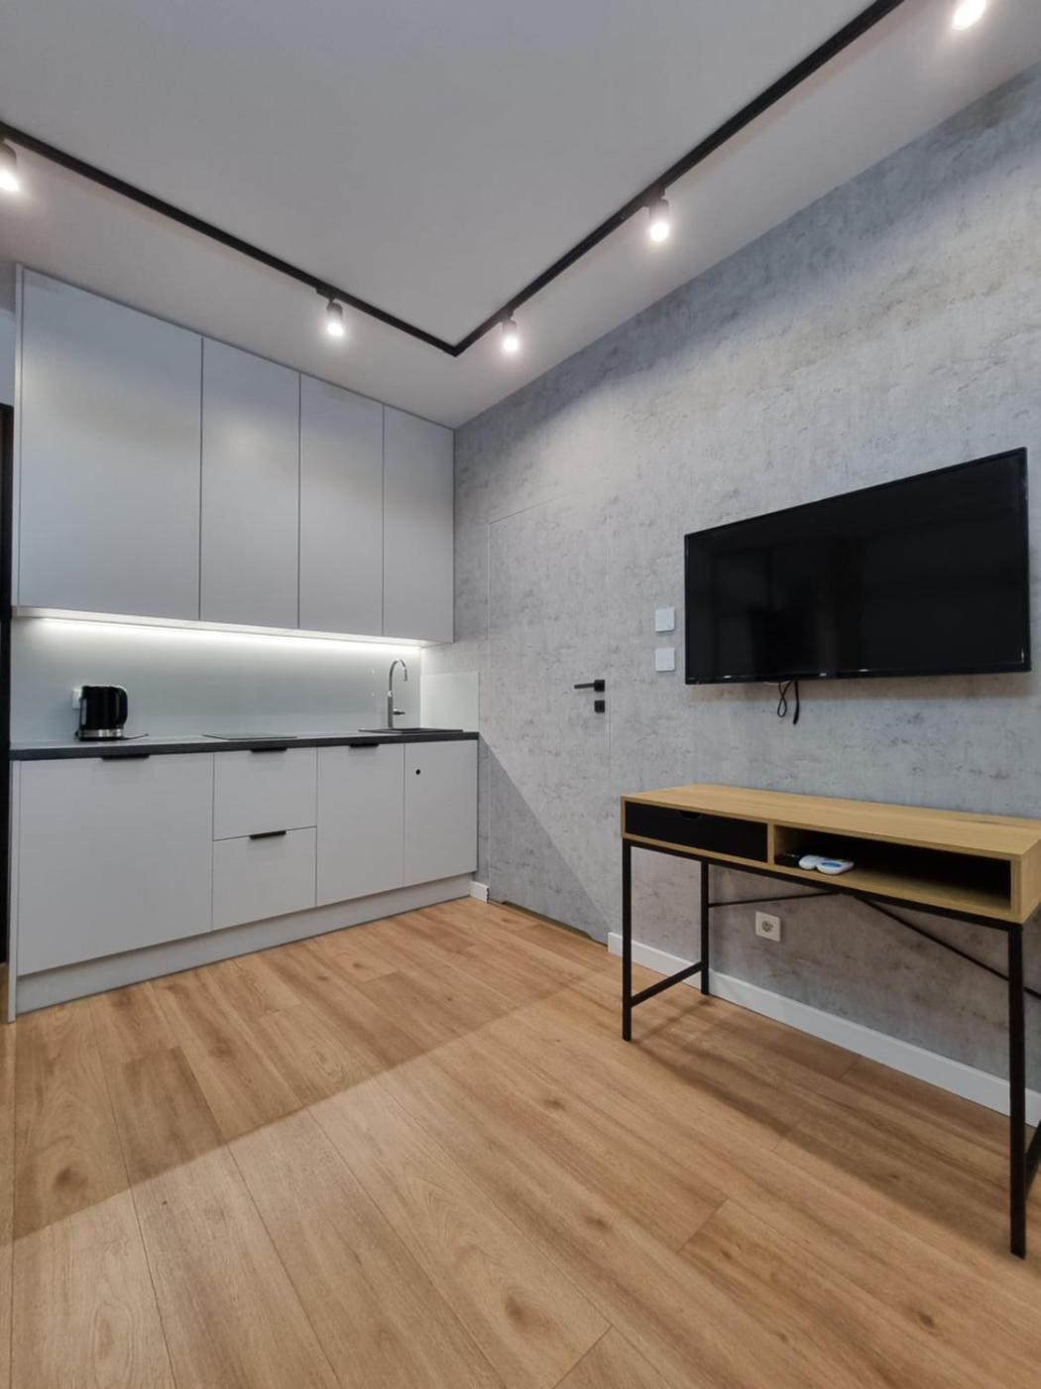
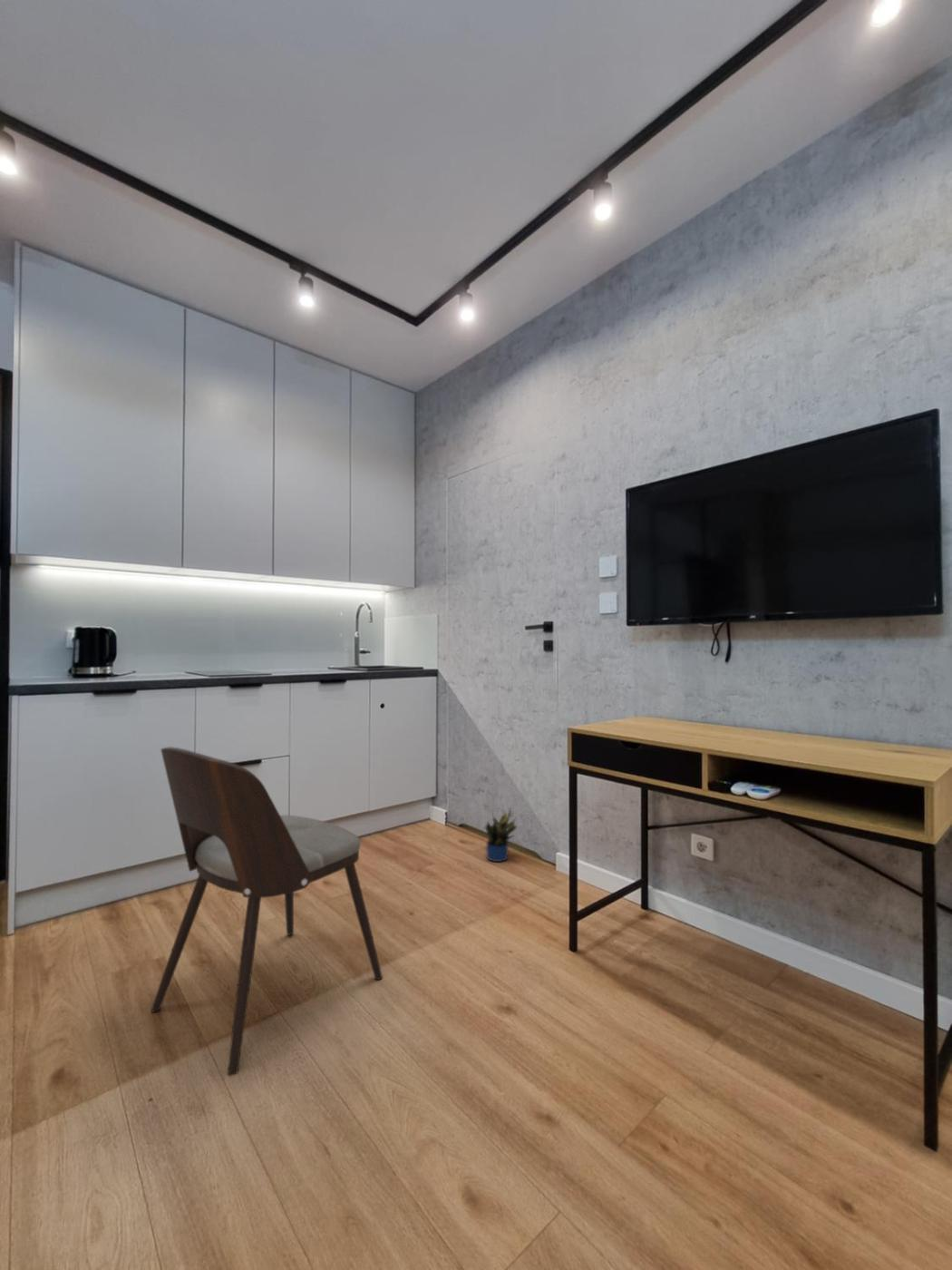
+ dining chair [151,746,384,1077]
+ potted plant [484,808,518,863]
